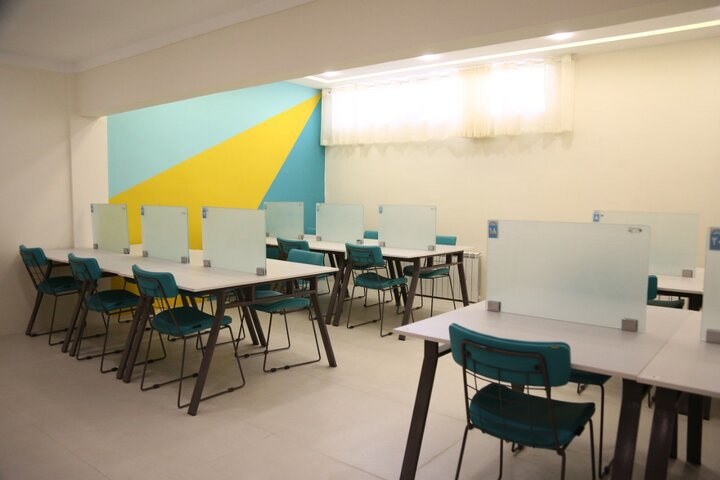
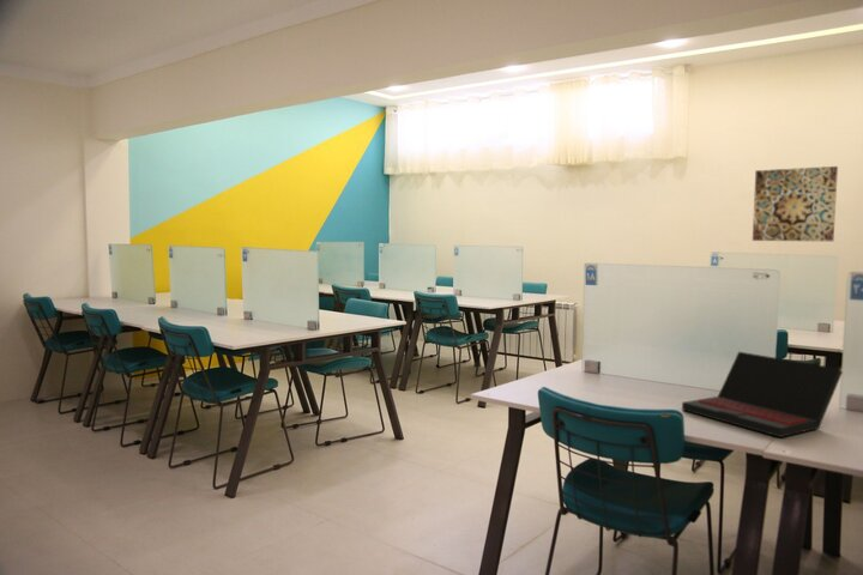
+ wall art [752,165,839,242]
+ laptop [681,351,844,438]
